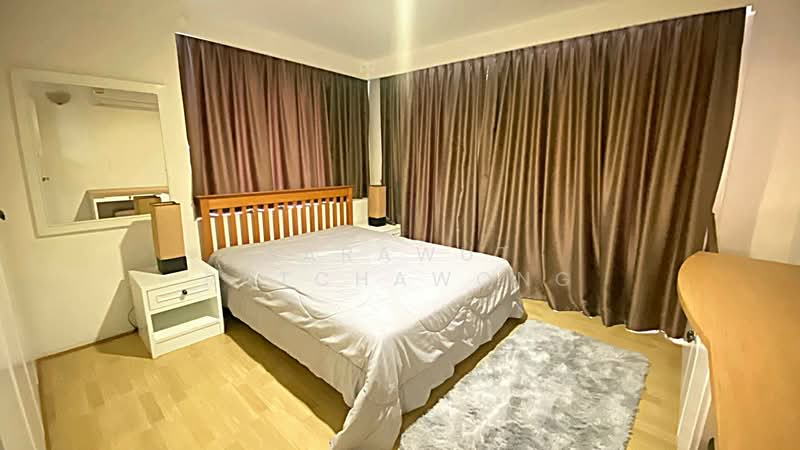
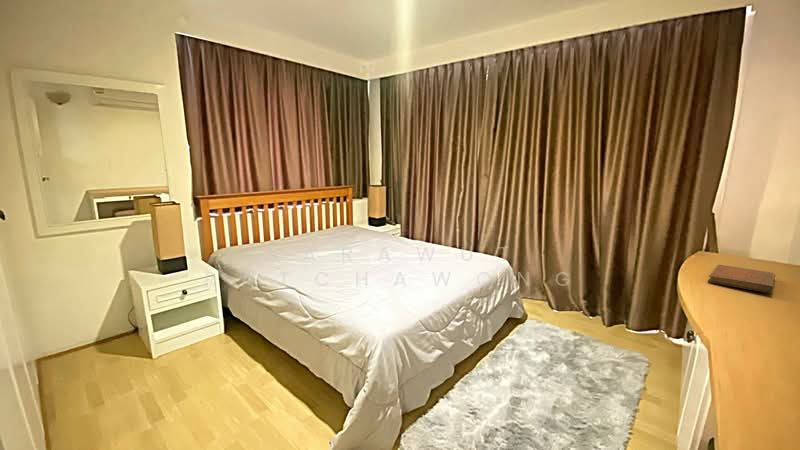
+ notebook [707,264,776,294]
